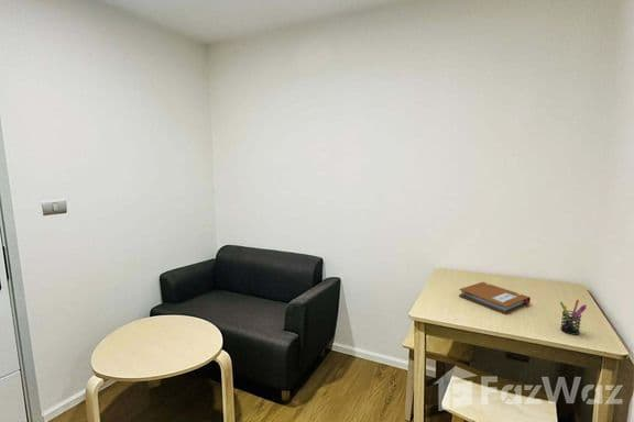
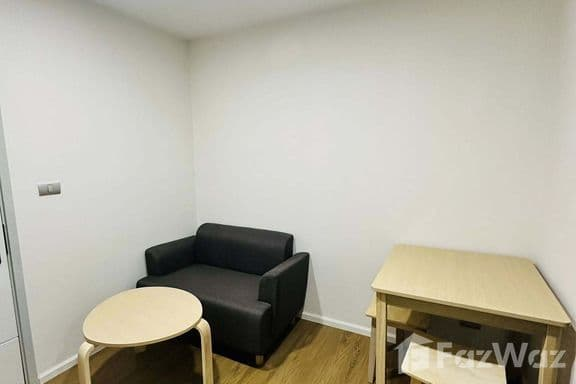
- pen holder [559,299,588,336]
- notebook [458,281,532,314]
